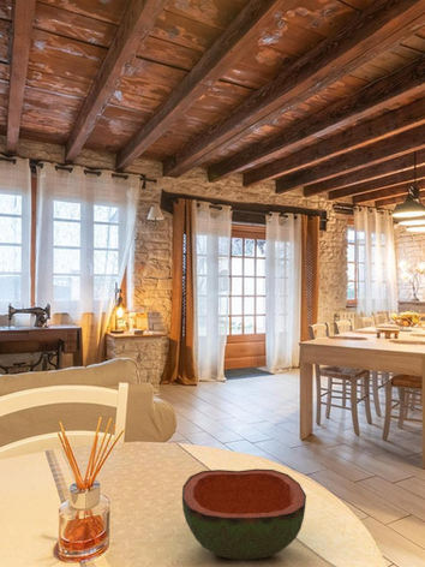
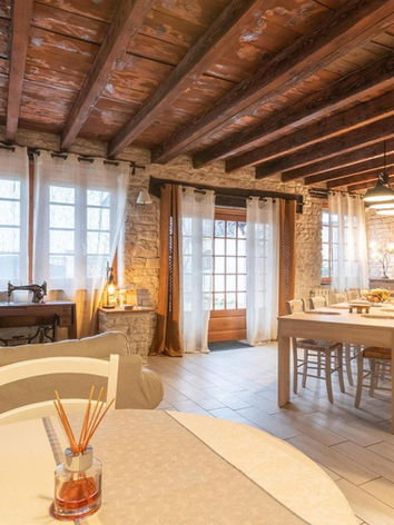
- bowl [181,467,307,561]
